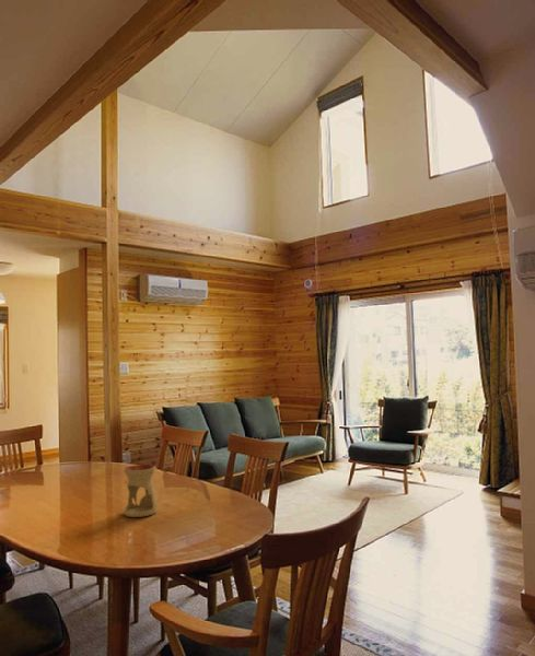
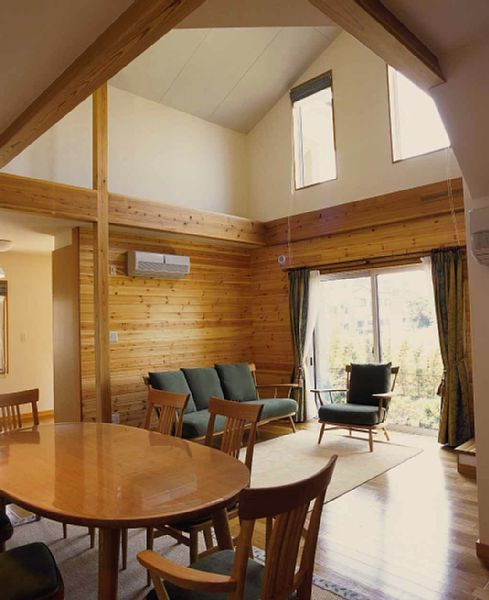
- oil burner [123,464,158,518]
